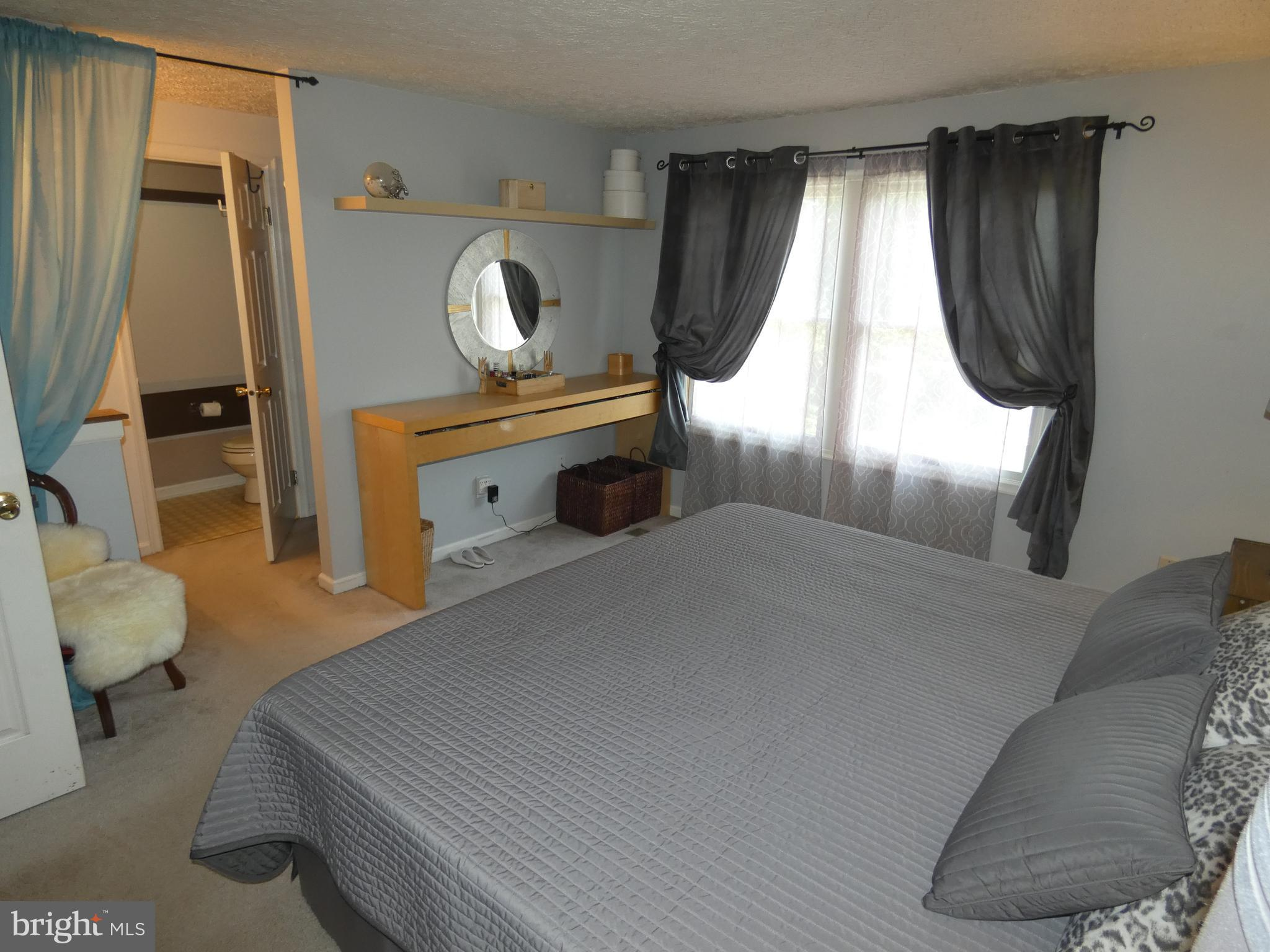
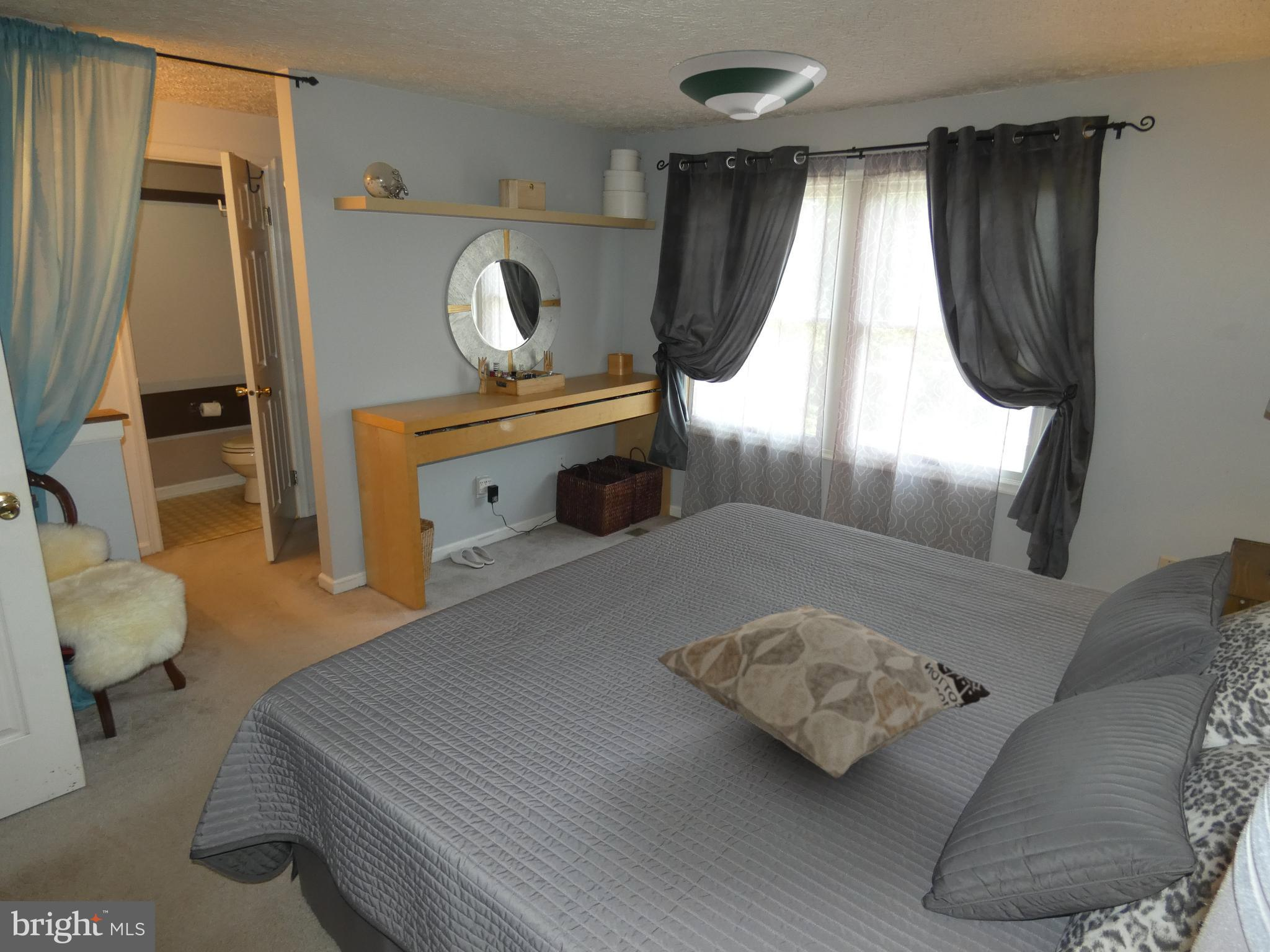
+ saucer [668,49,828,121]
+ decorative pillow [657,605,992,778]
